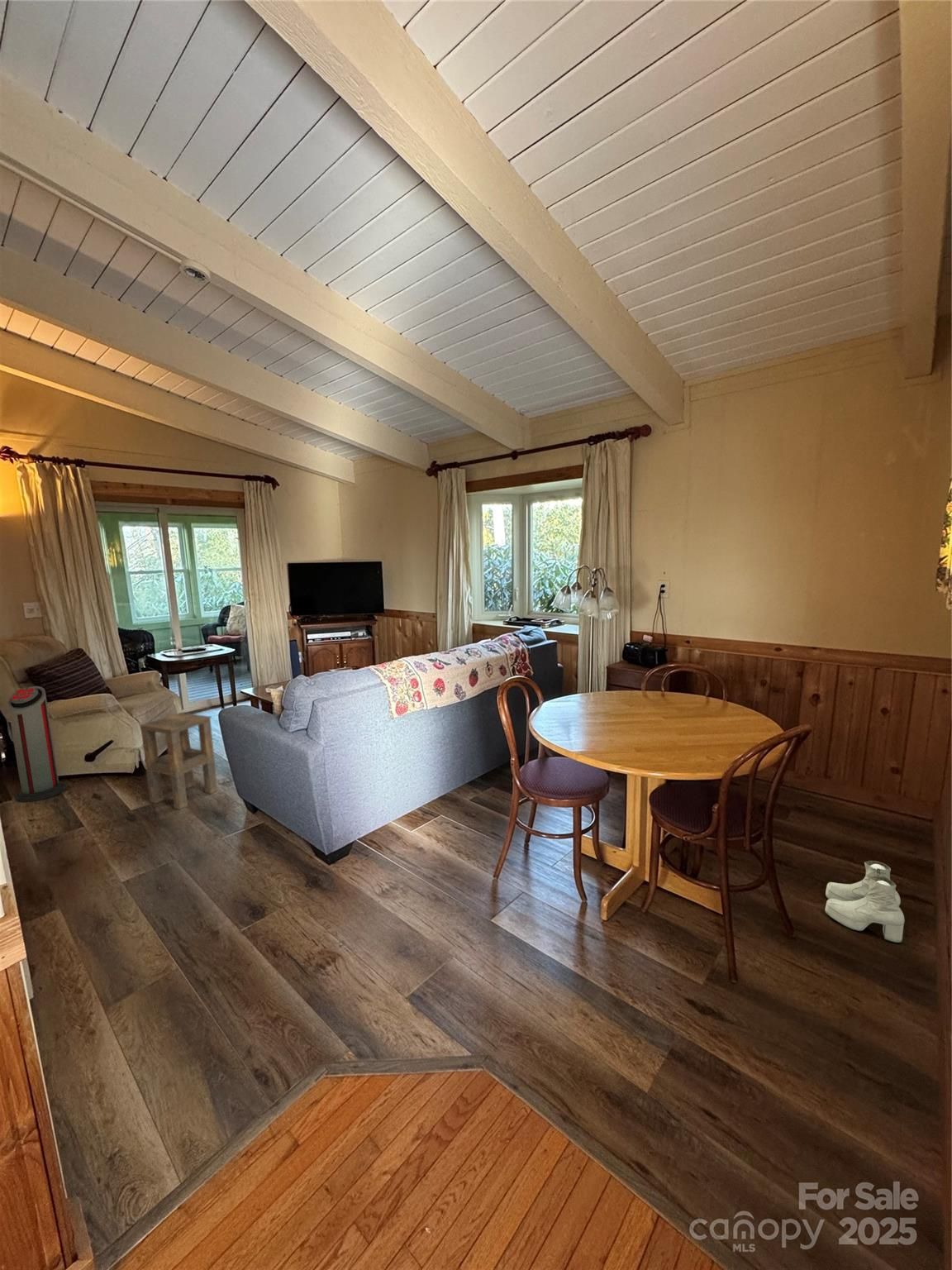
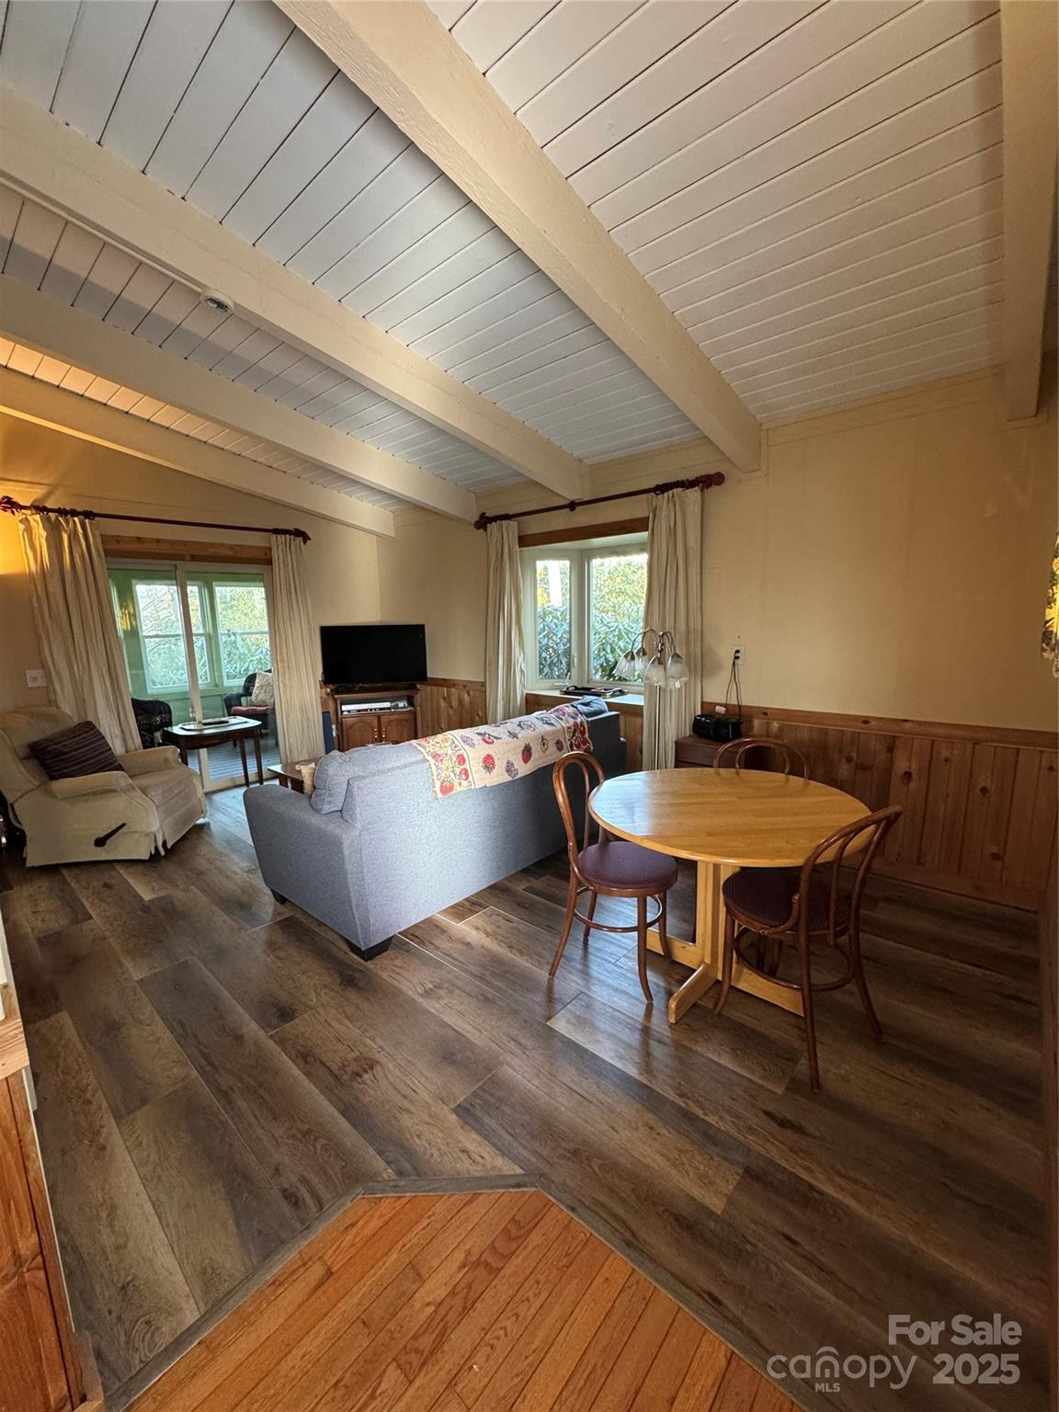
- air purifier [7,685,68,803]
- side table [140,712,218,810]
- boots [825,860,906,943]
